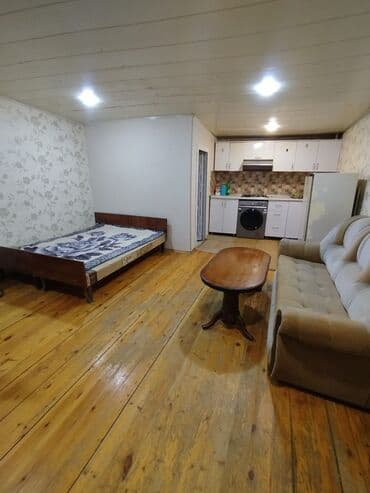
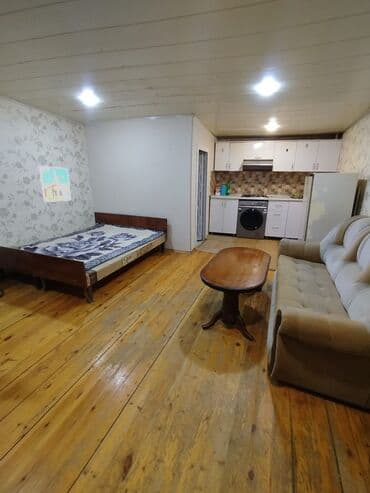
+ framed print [38,165,72,203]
